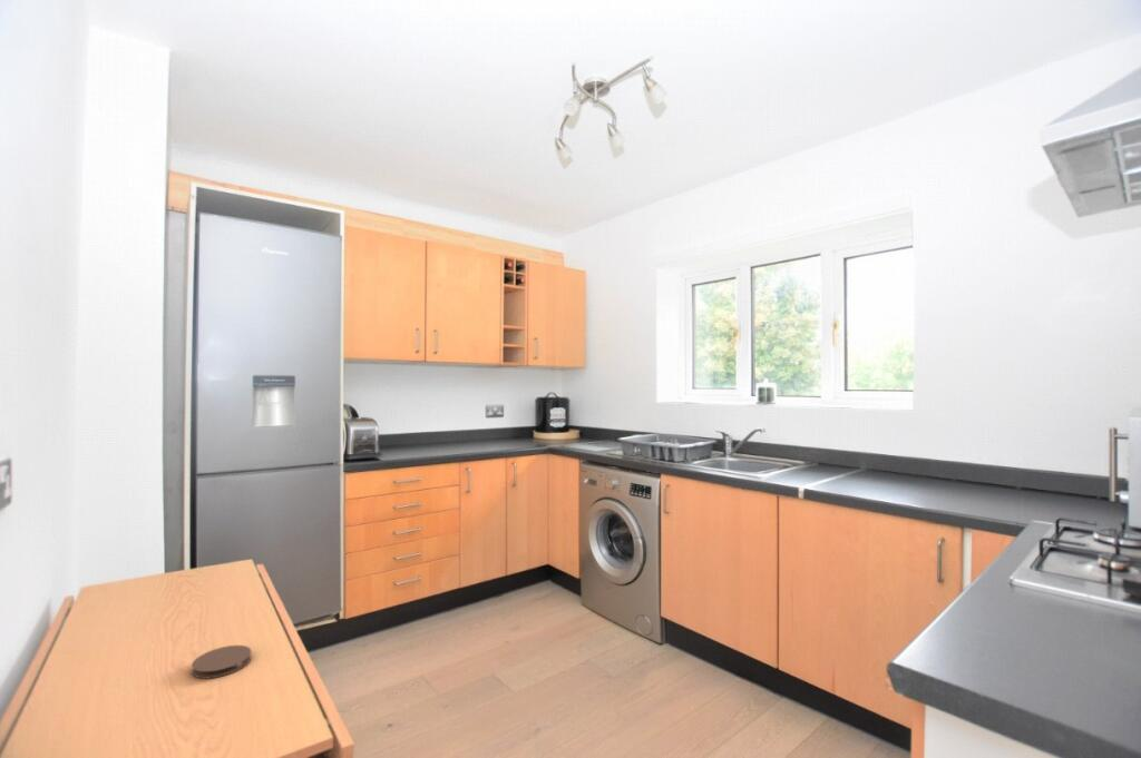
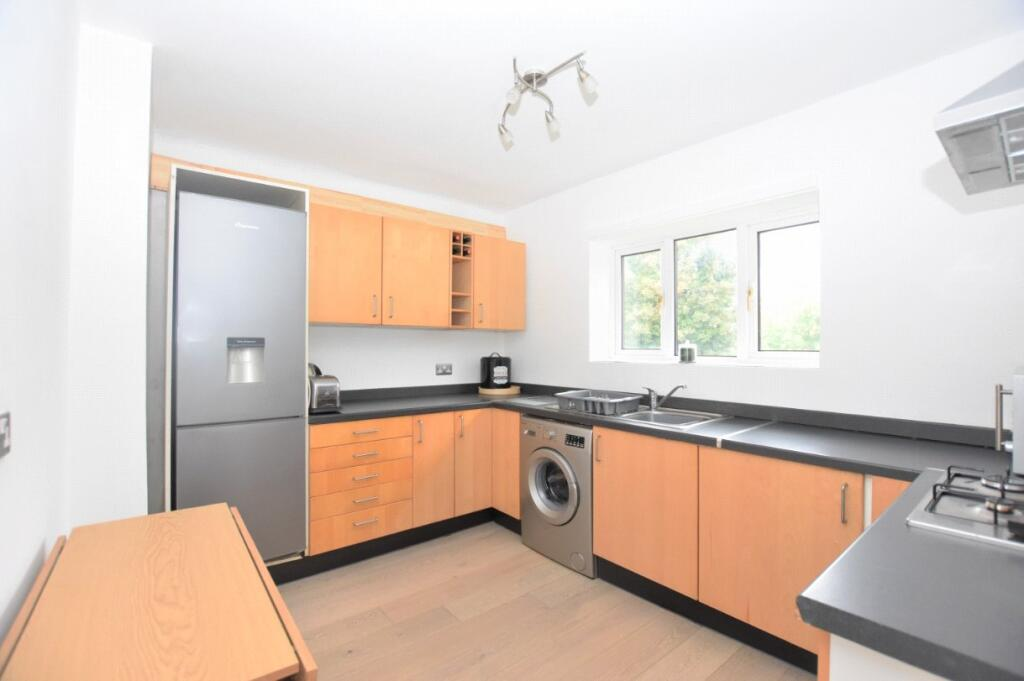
- coaster [191,644,253,680]
